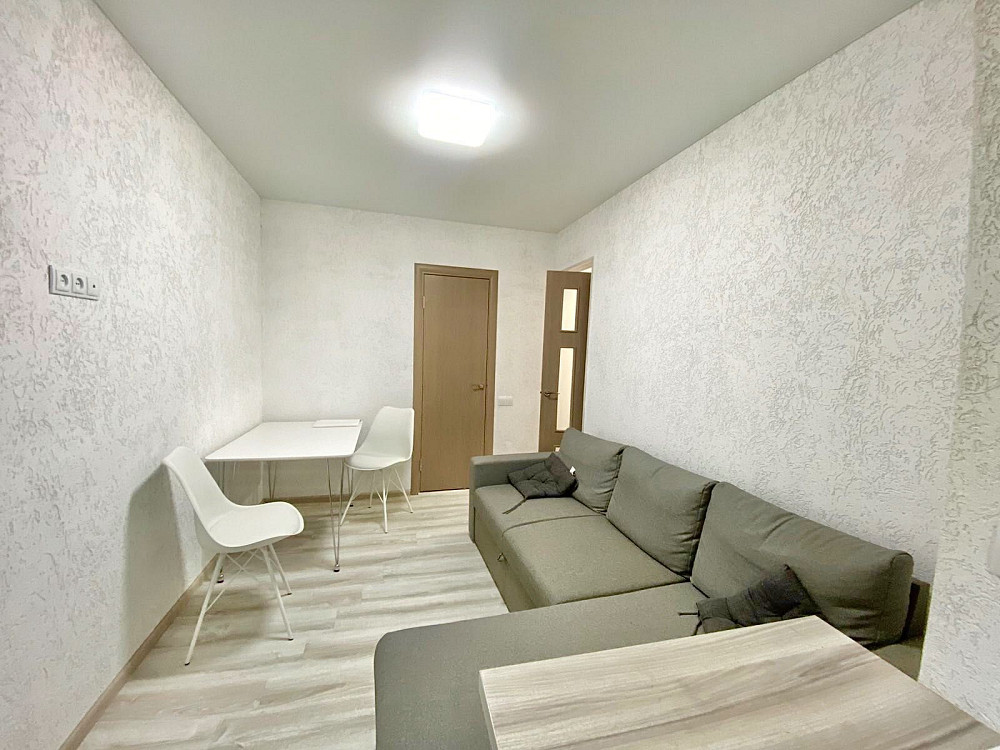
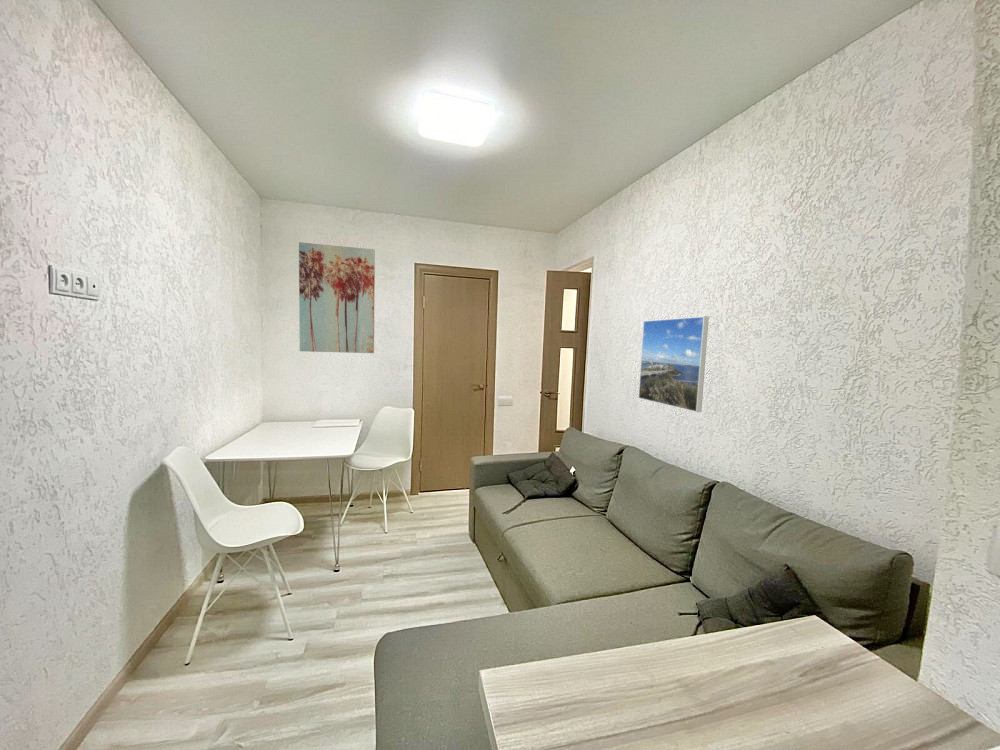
+ wall art [298,241,376,354]
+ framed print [638,315,710,413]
